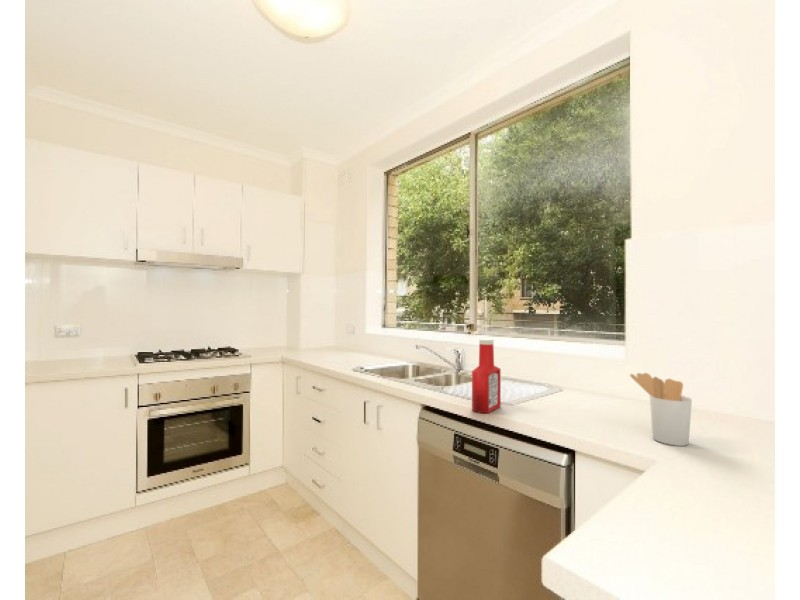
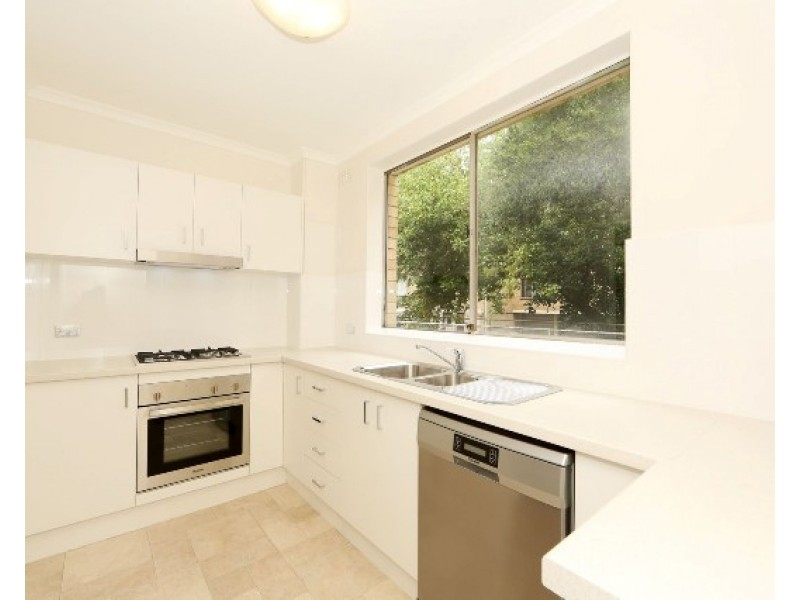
- utensil holder [629,372,693,447]
- soap bottle [471,338,502,414]
